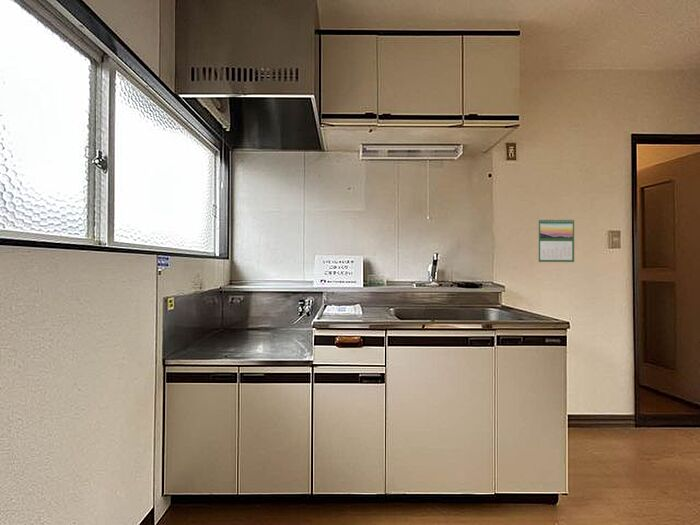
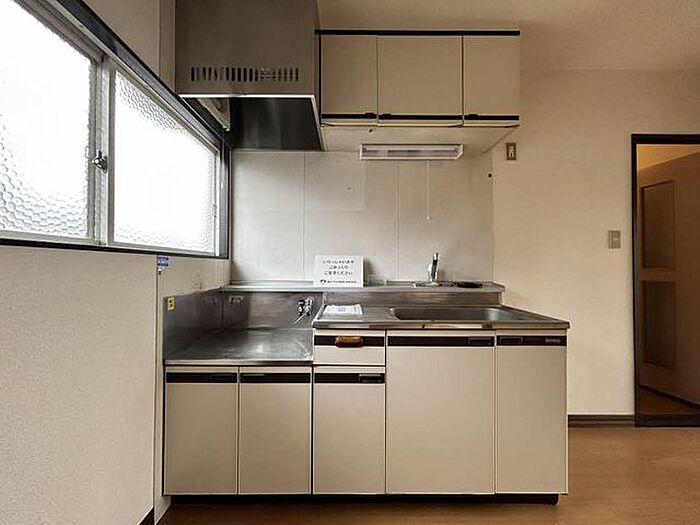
- calendar [537,217,575,263]
